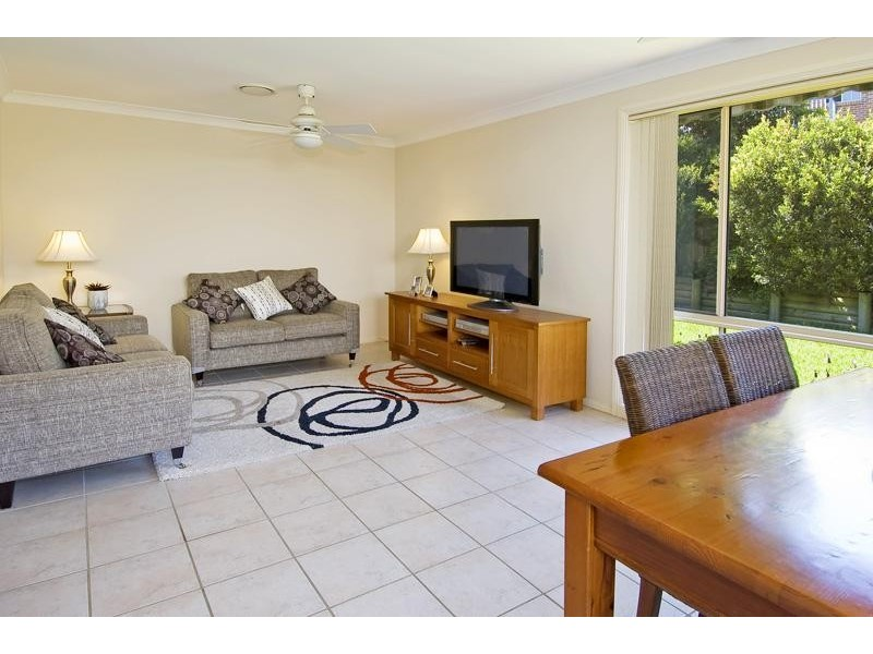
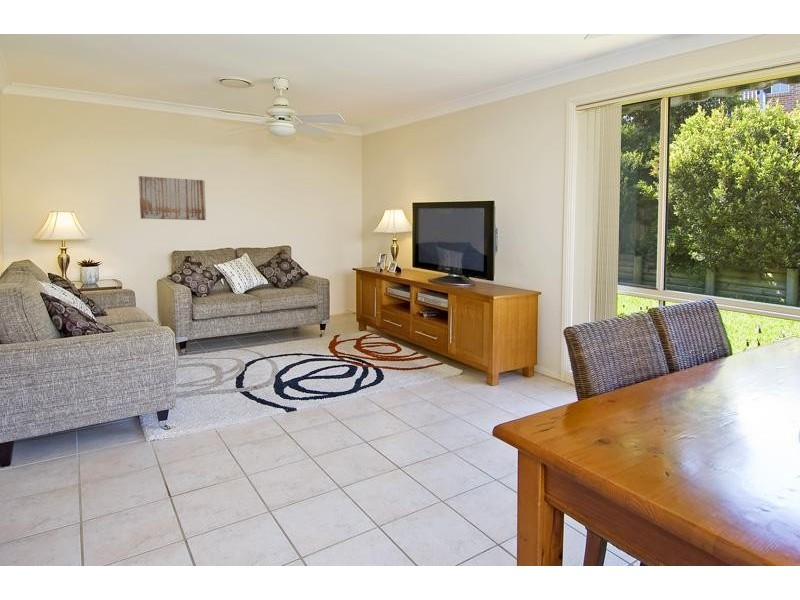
+ wall art [138,175,207,221]
